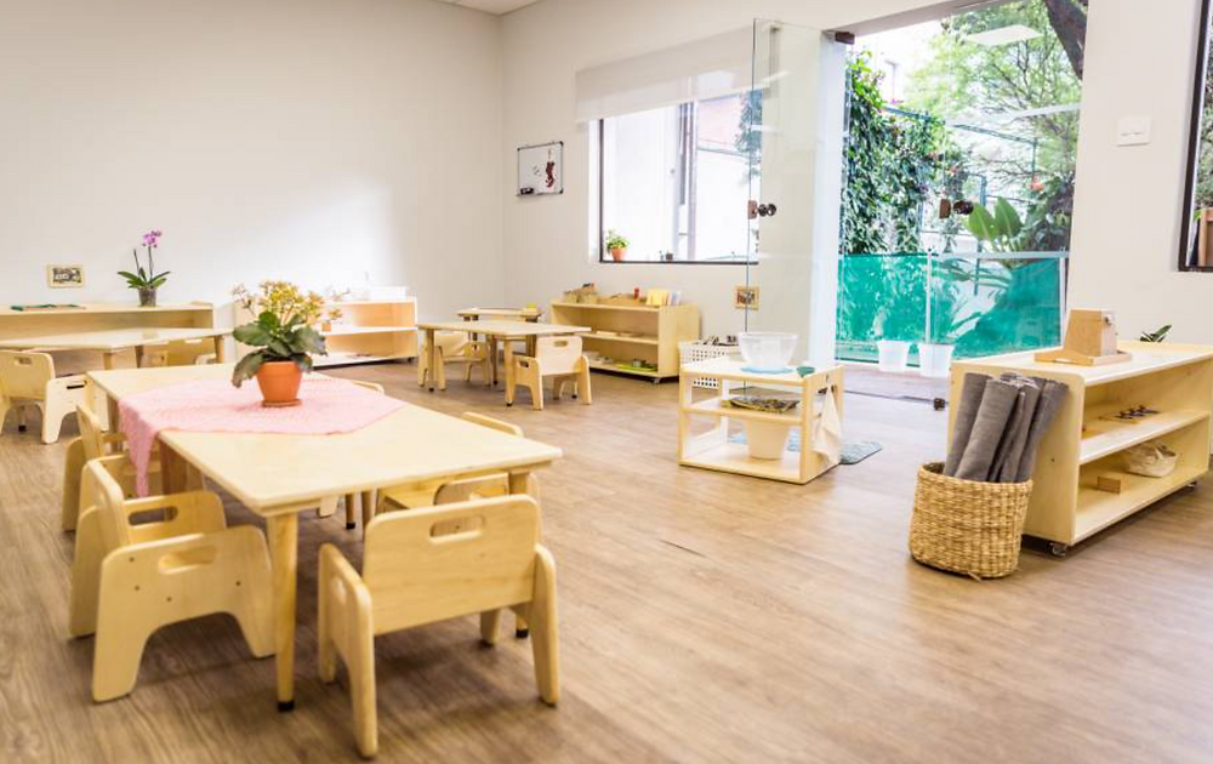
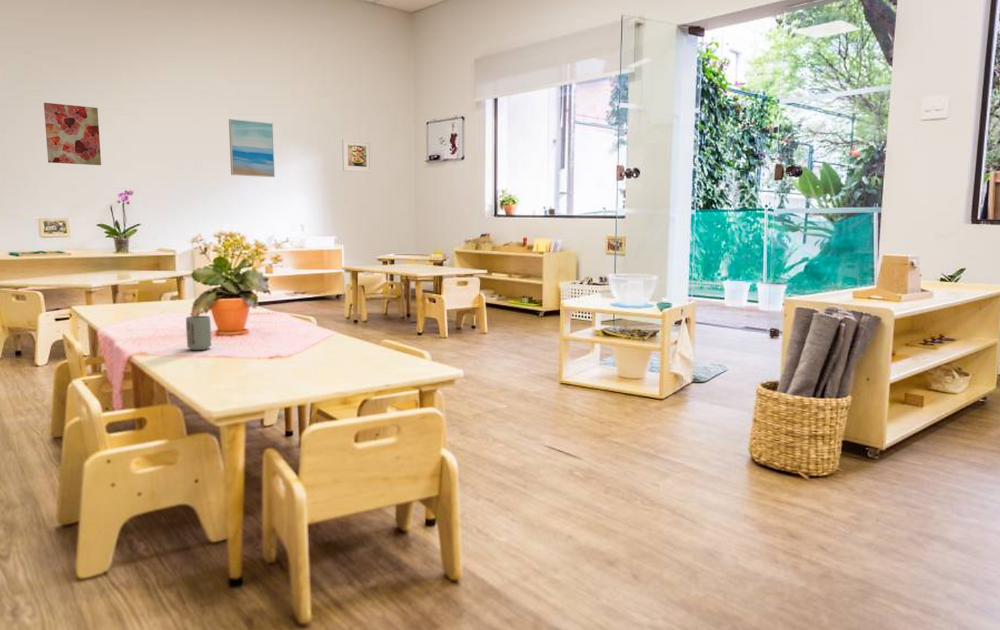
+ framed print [341,138,372,174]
+ wall art [43,102,102,166]
+ wall art [228,118,276,178]
+ cup [185,315,212,351]
